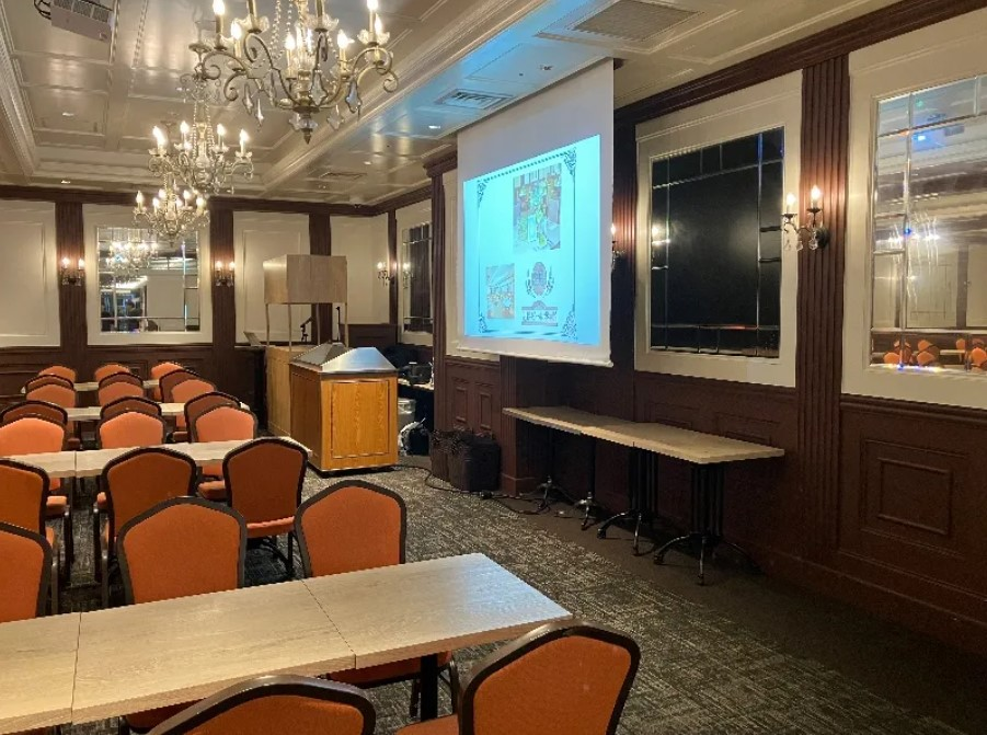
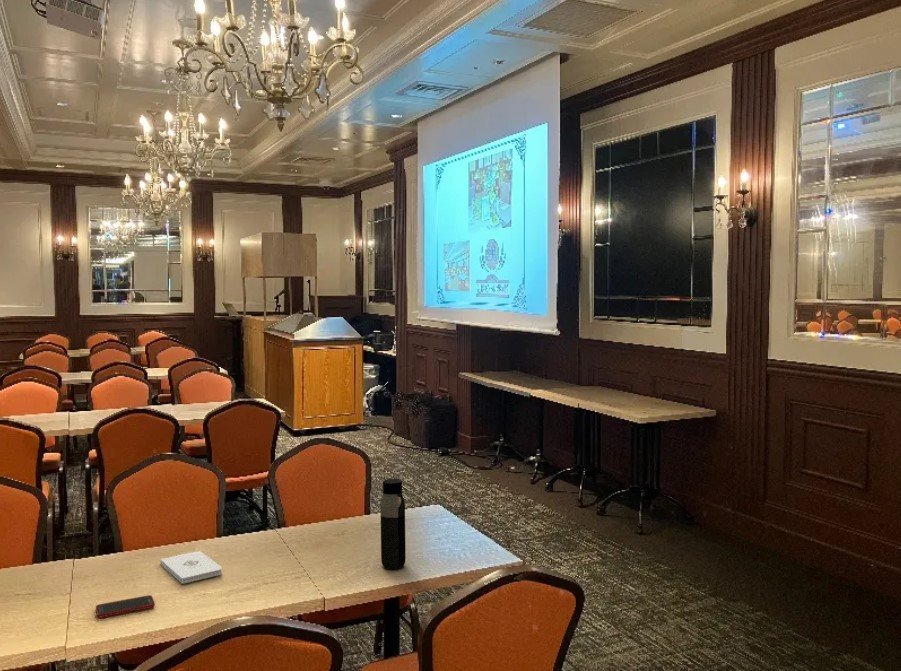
+ water bottle [380,478,407,571]
+ cell phone [95,594,156,619]
+ notepad [159,550,223,585]
